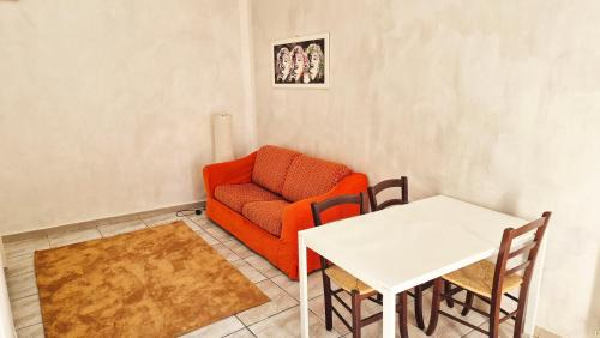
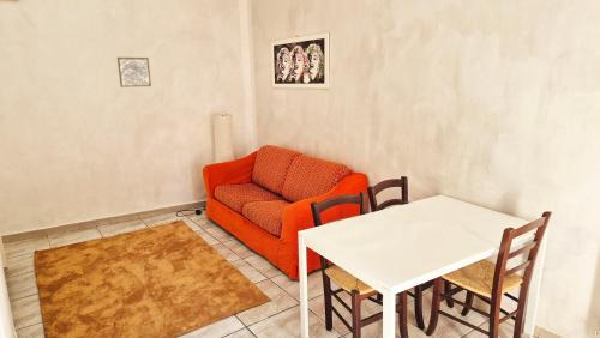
+ wall art [116,56,152,89]
